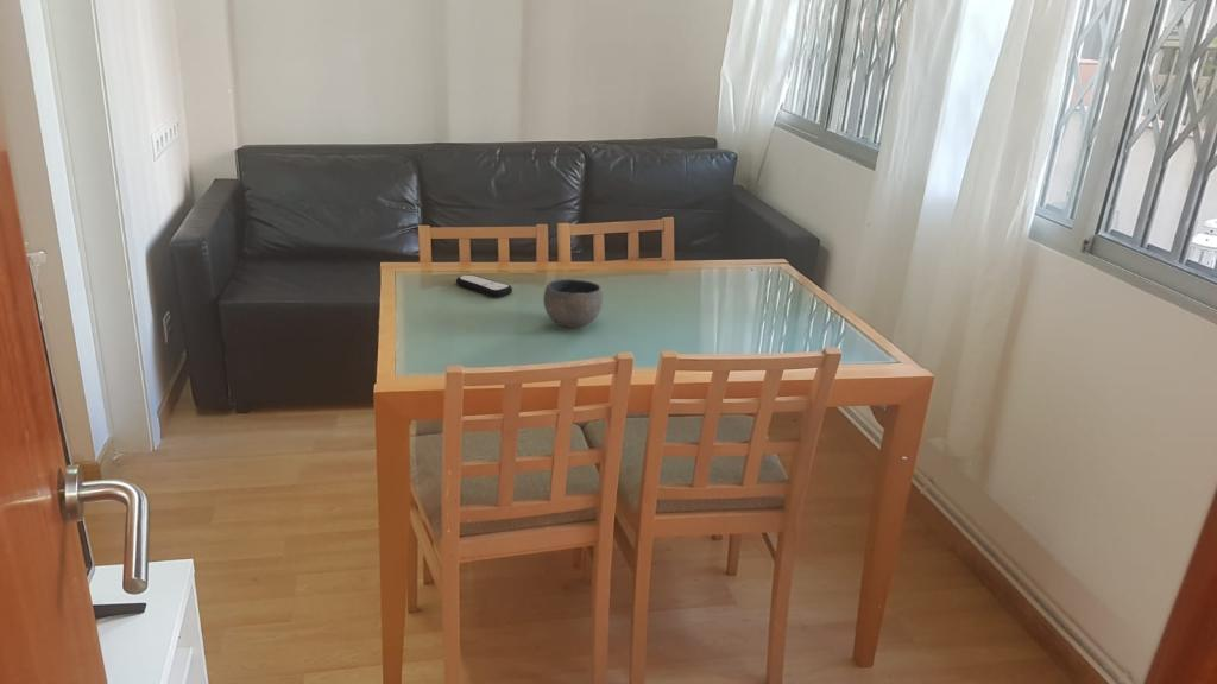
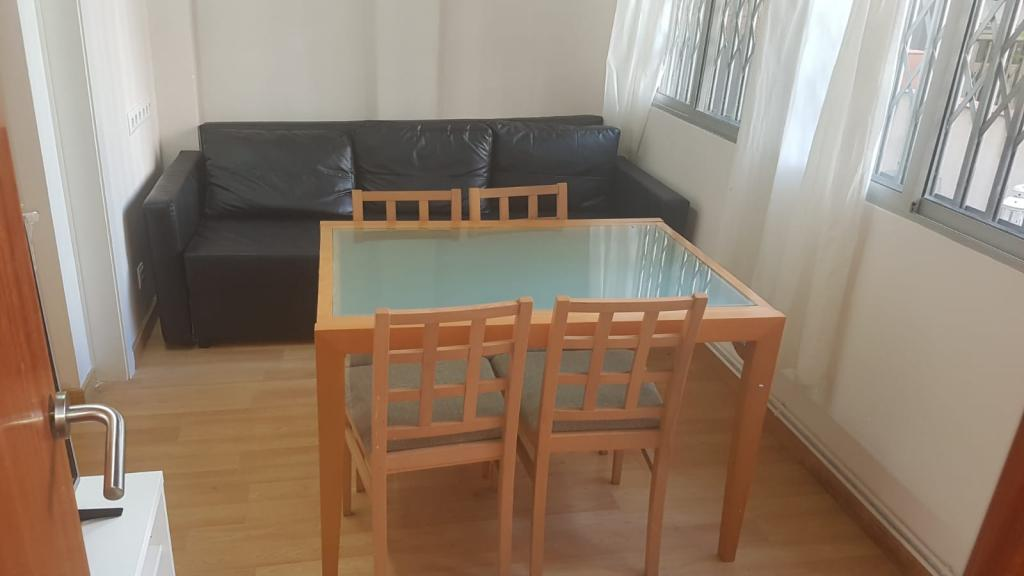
- remote control [455,273,513,298]
- bowl [542,278,604,329]
